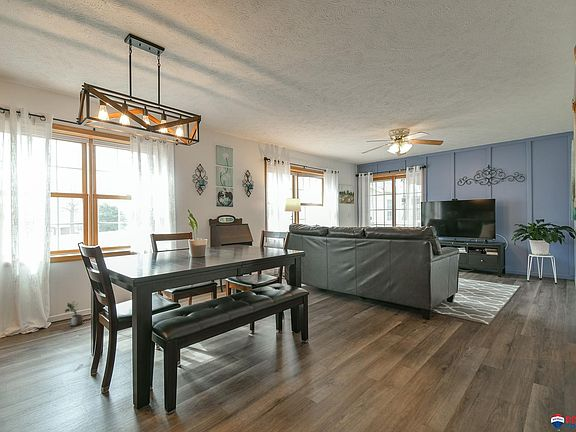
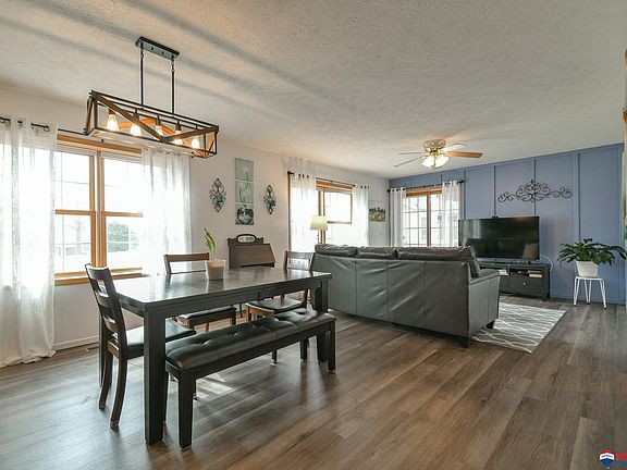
- potted plant [64,301,84,326]
